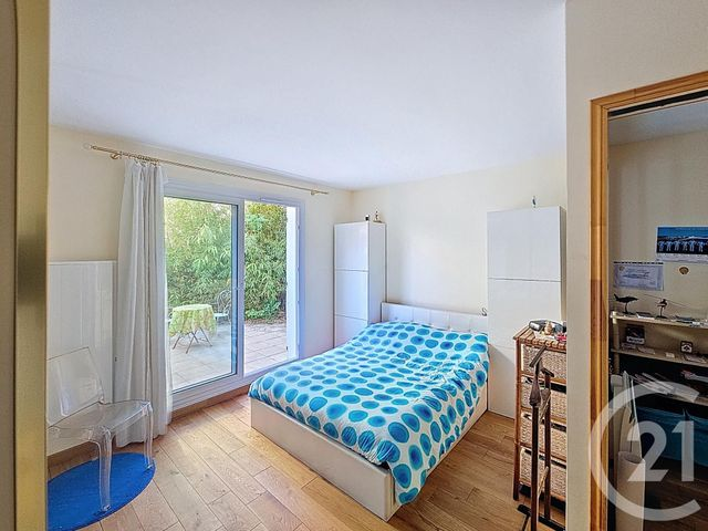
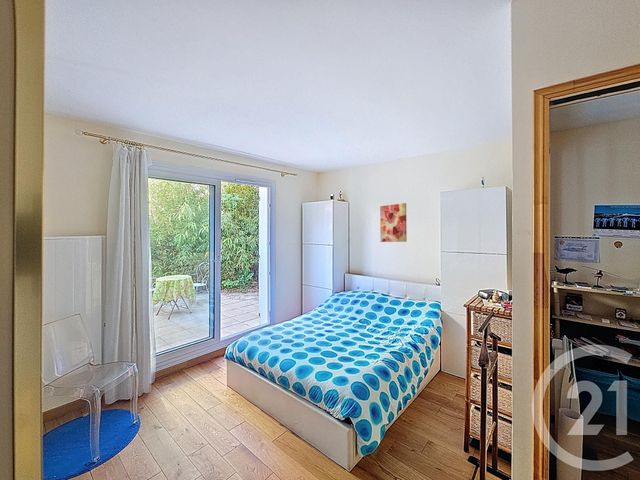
+ wall art [379,202,408,243]
